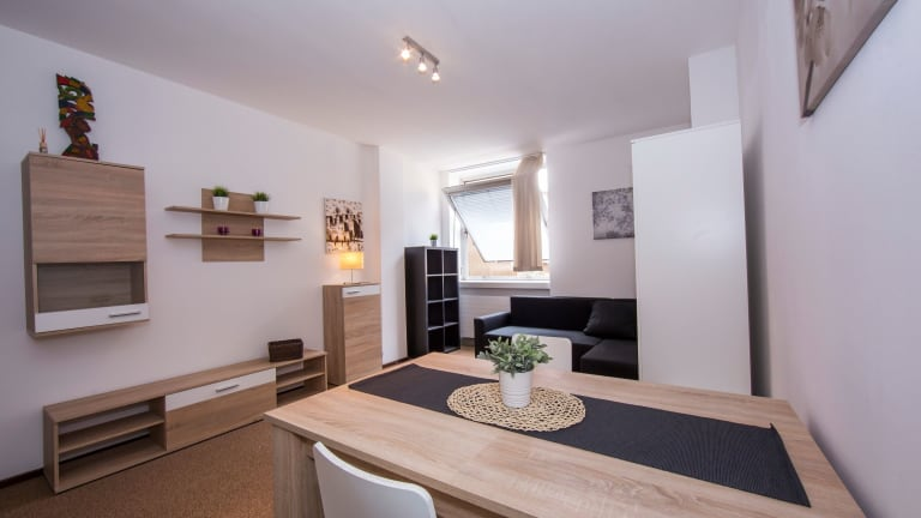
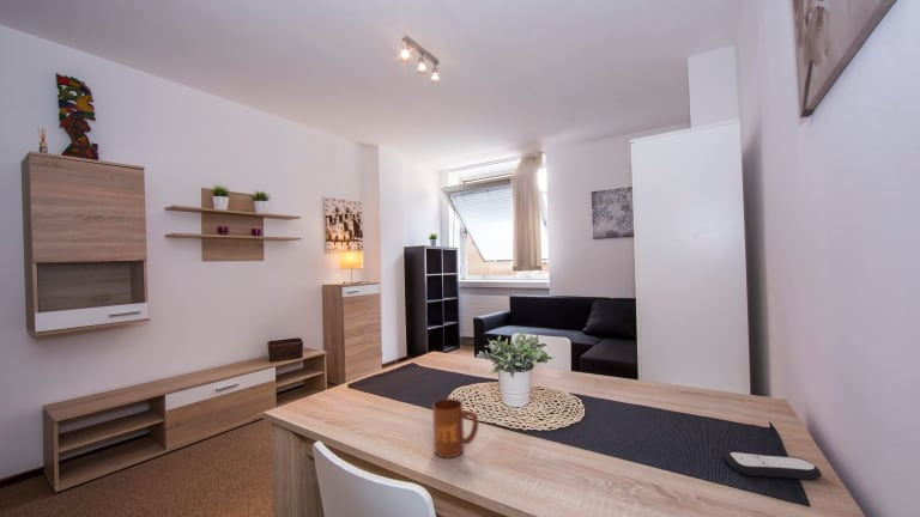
+ remote control [724,450,823,481]
+ mug [431,397,480,460]
